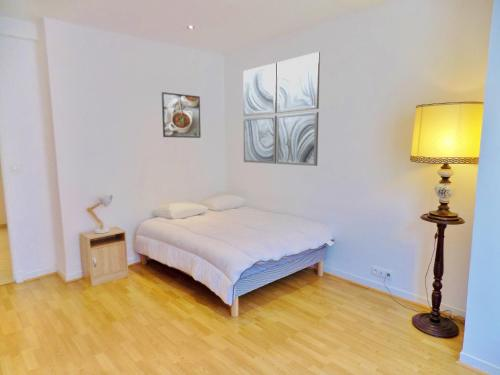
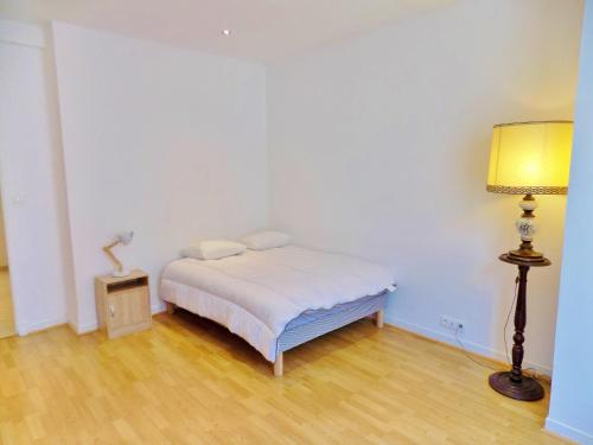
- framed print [161,91,202,139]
- wall art [242,51,321,167]
